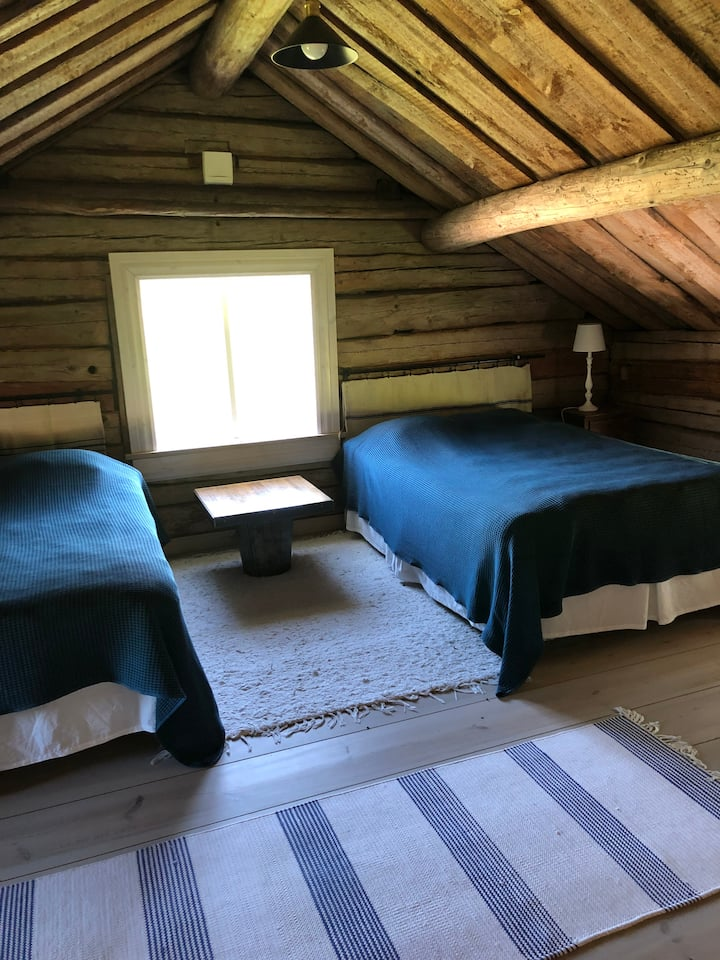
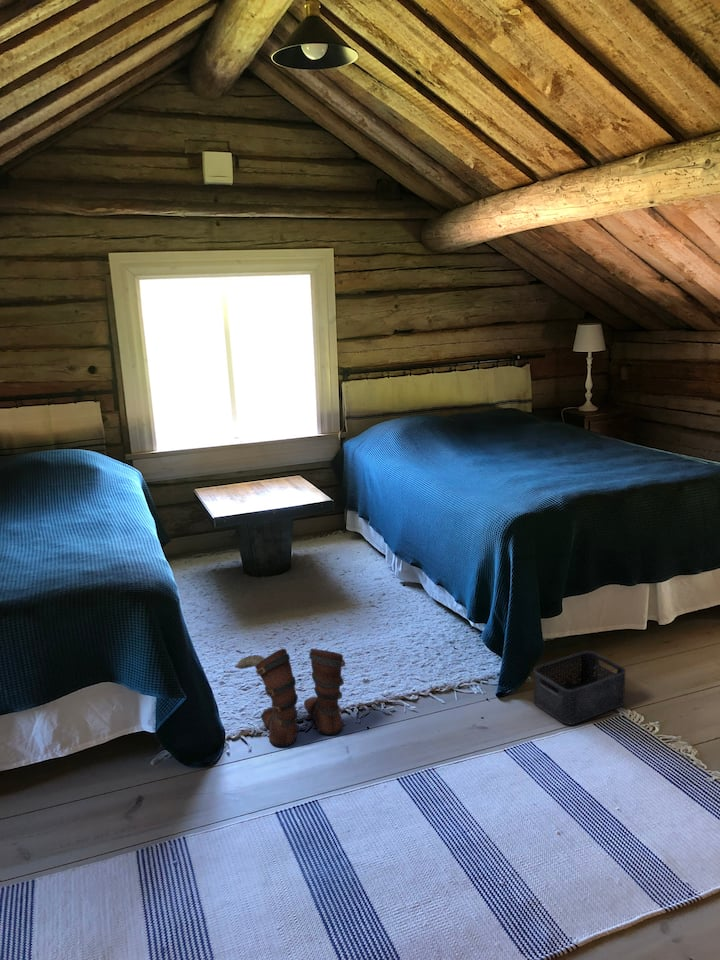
+ storage bin [533,650,627,725]
+ boots [234,647,346,747]
